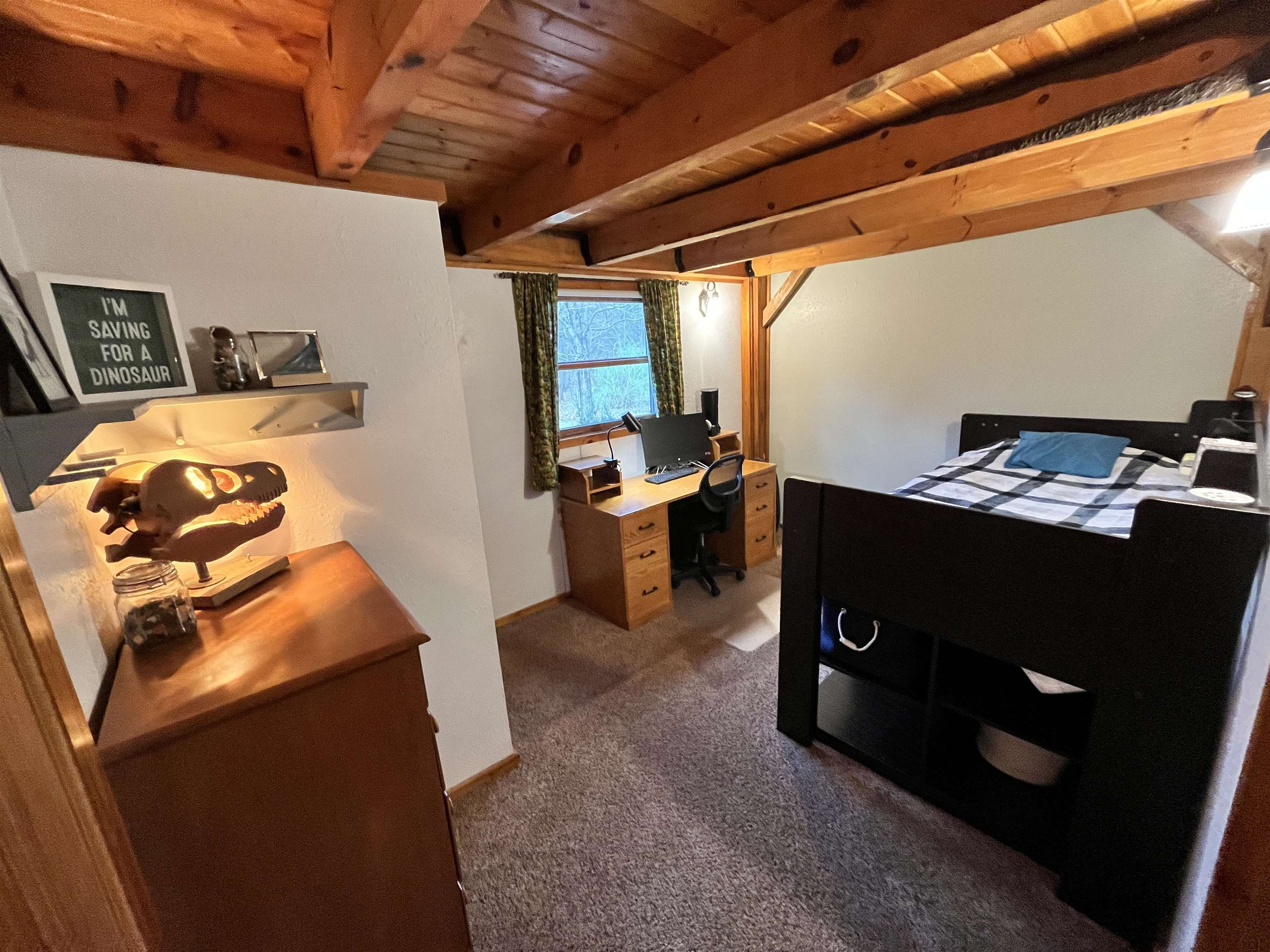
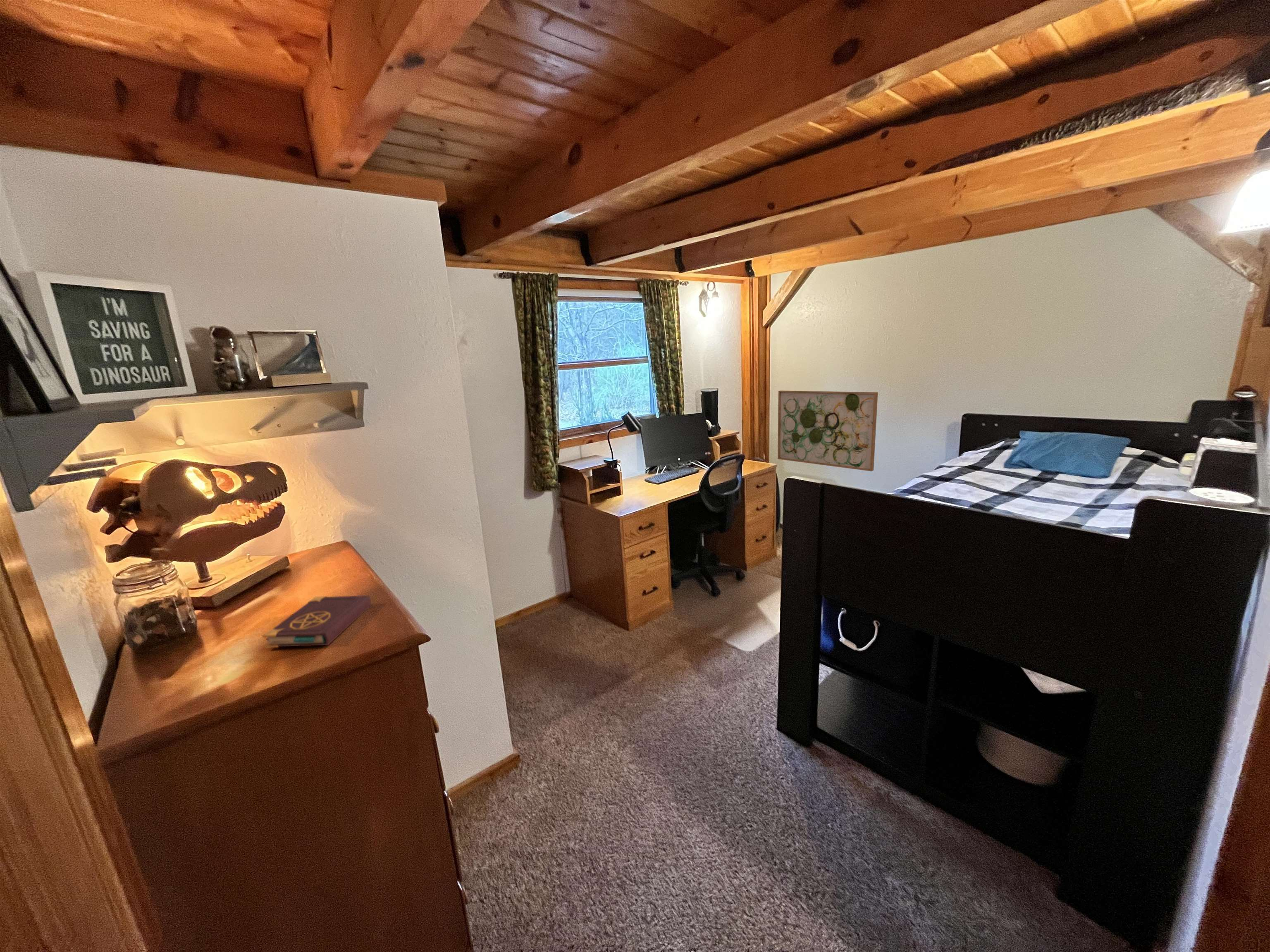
+ wall art [777,390,878,472]
+ book [262,595,372,648]
